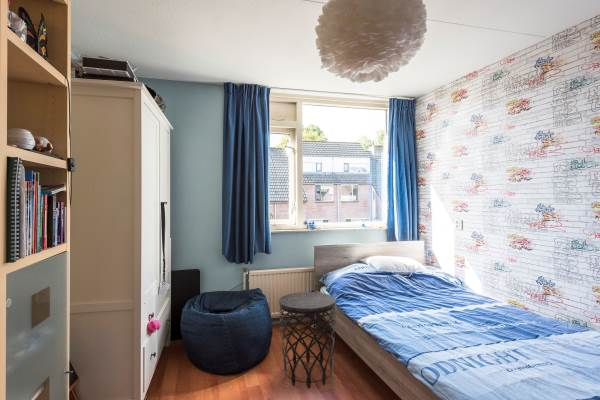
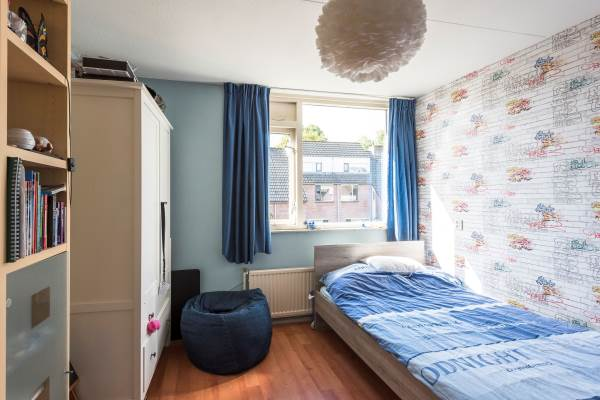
- side table [278,291,337,389]
